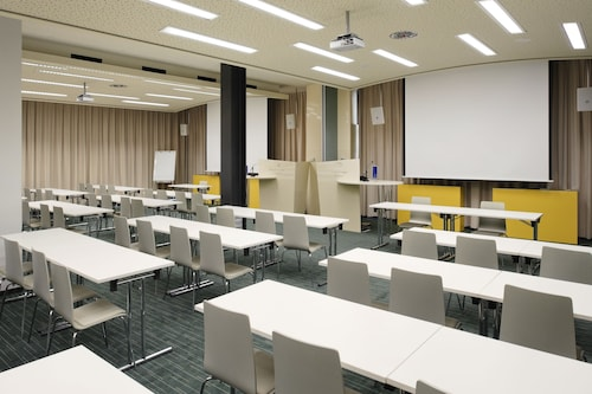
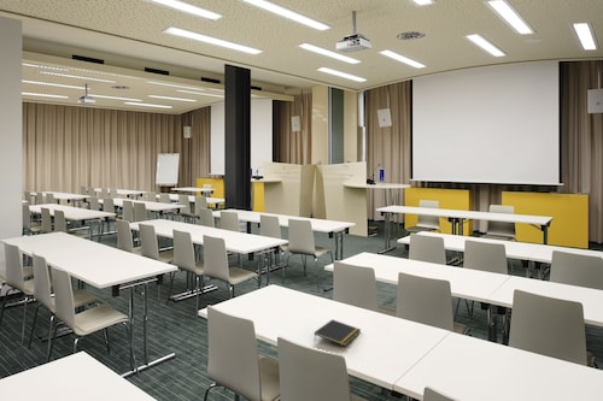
+ notepad [312,318,362,347]
